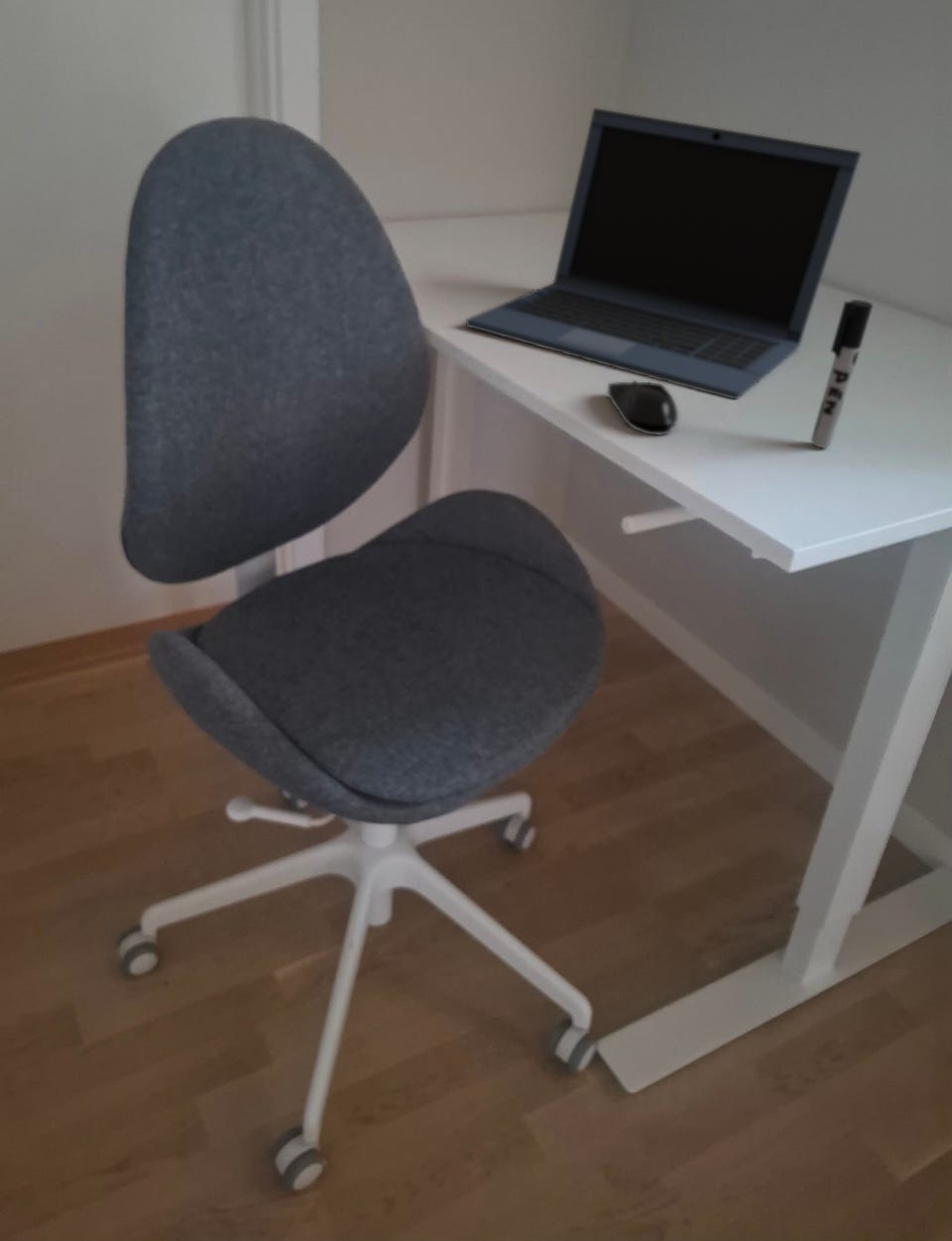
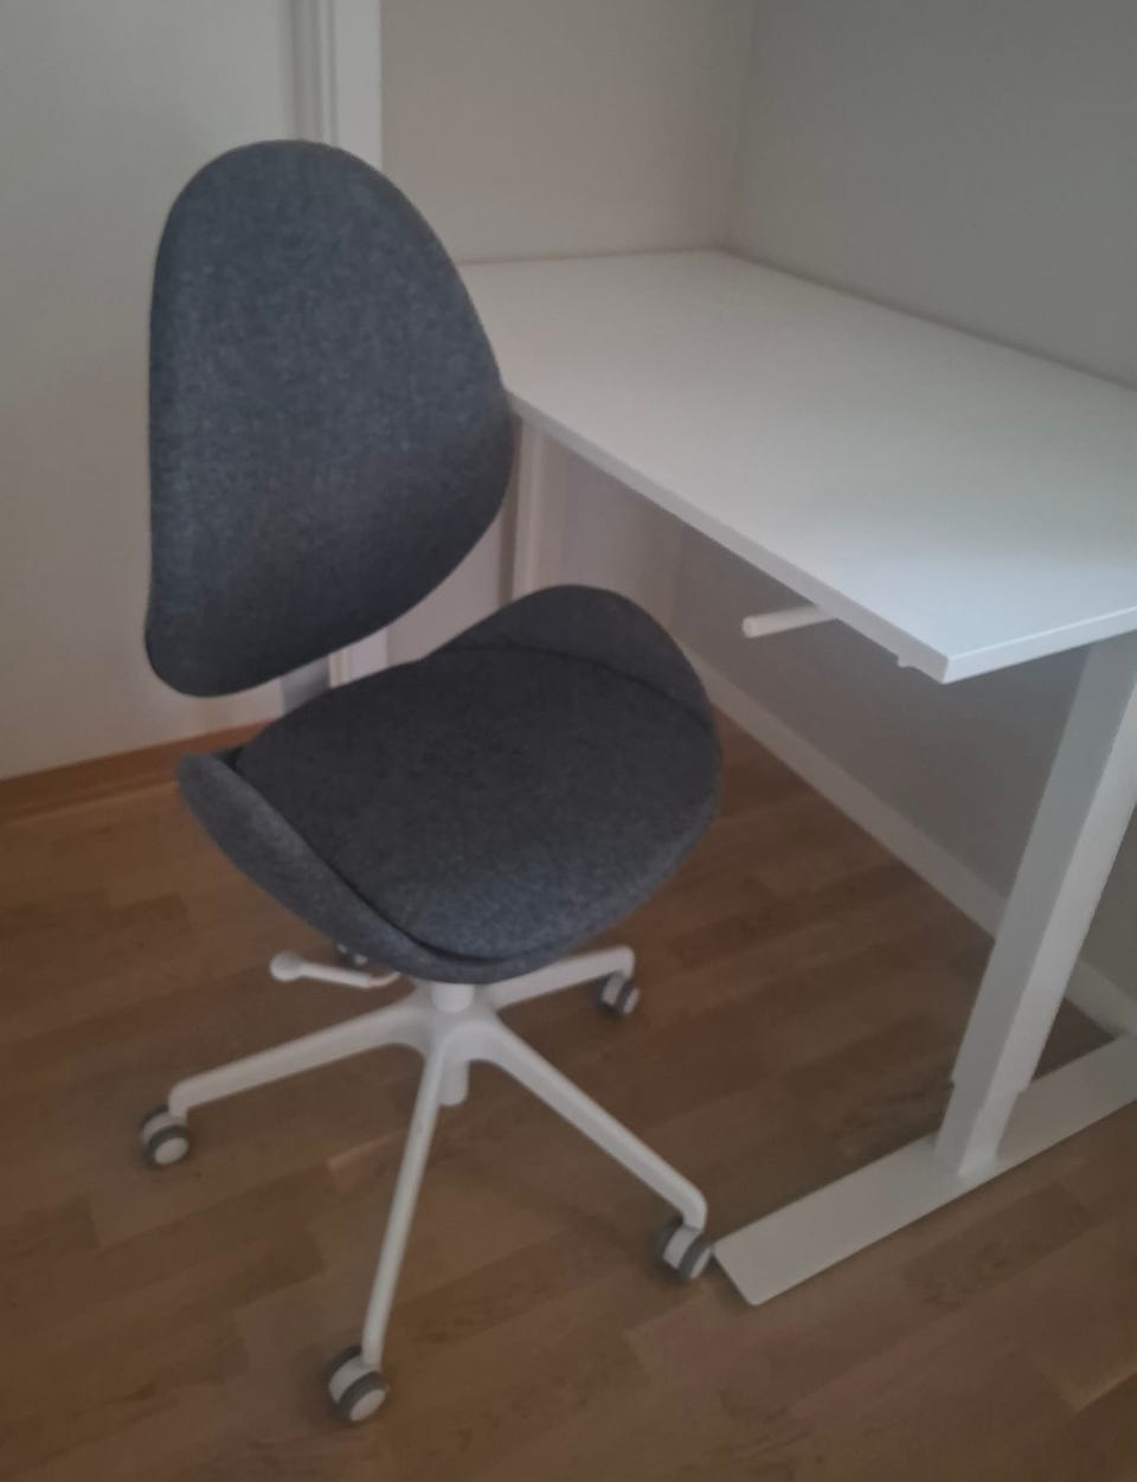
- pen [810,299,874,448]
- laptop [465,107,863,401]
- computer mouse [607,379,679,435]
